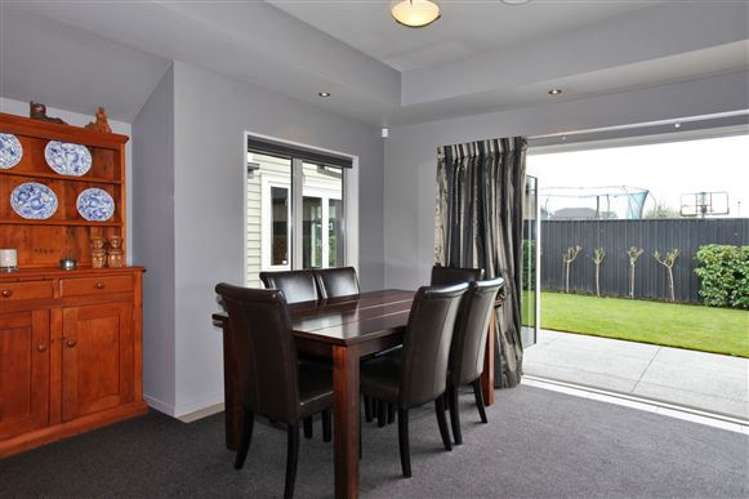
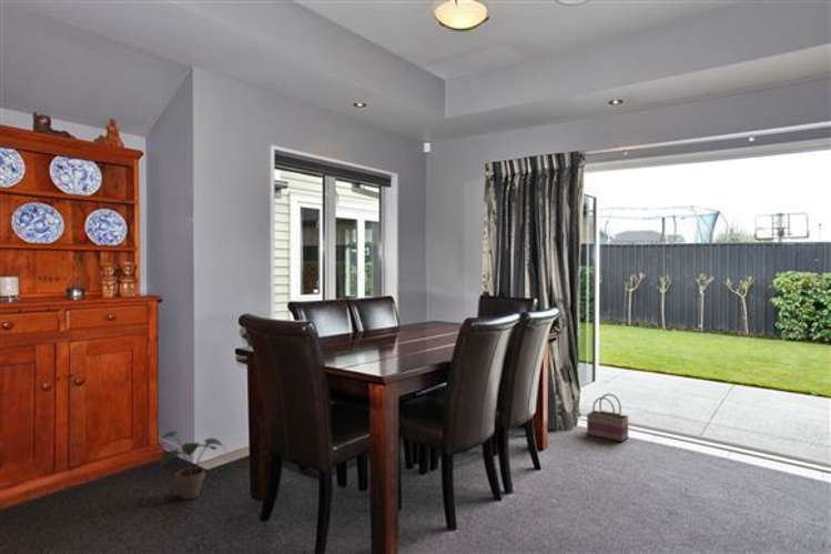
+ basket [585,393,630,443]
+ potted plant [154,430,226,501]
